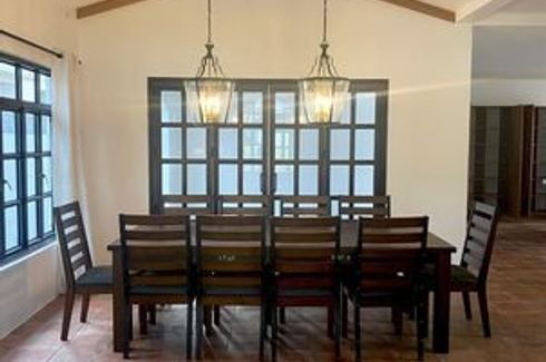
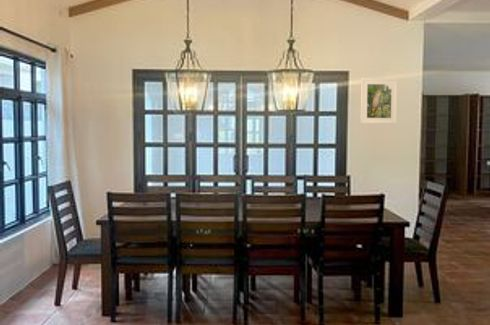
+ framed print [359,77,399,125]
